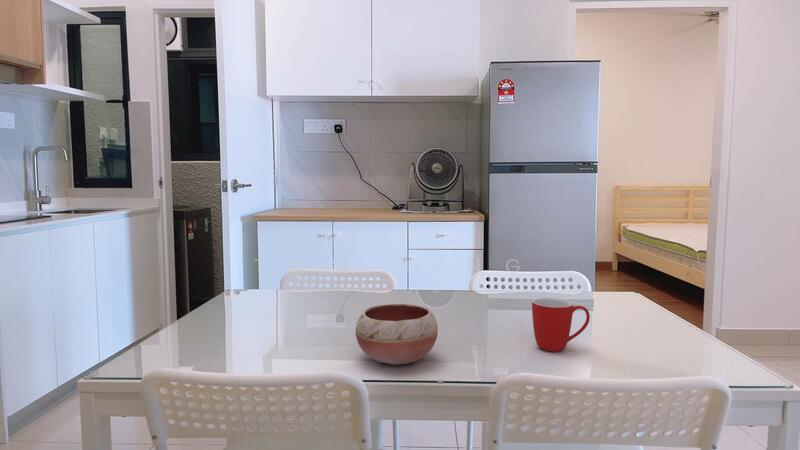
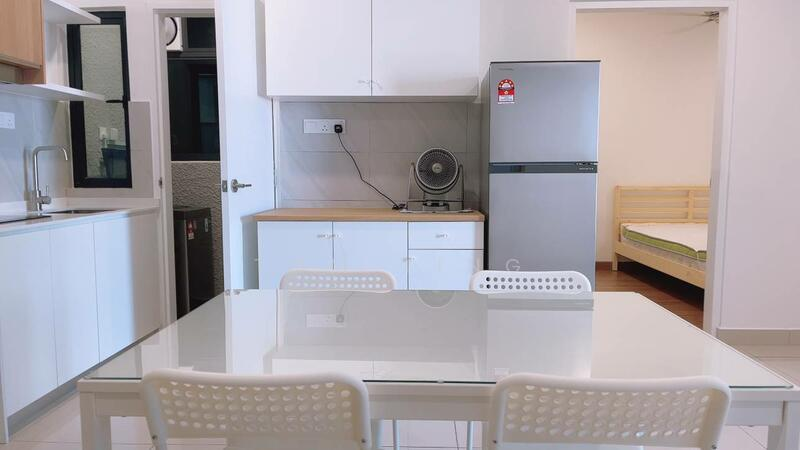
- bowl [354,303,439,365]
- mug [531,297,591,353]
